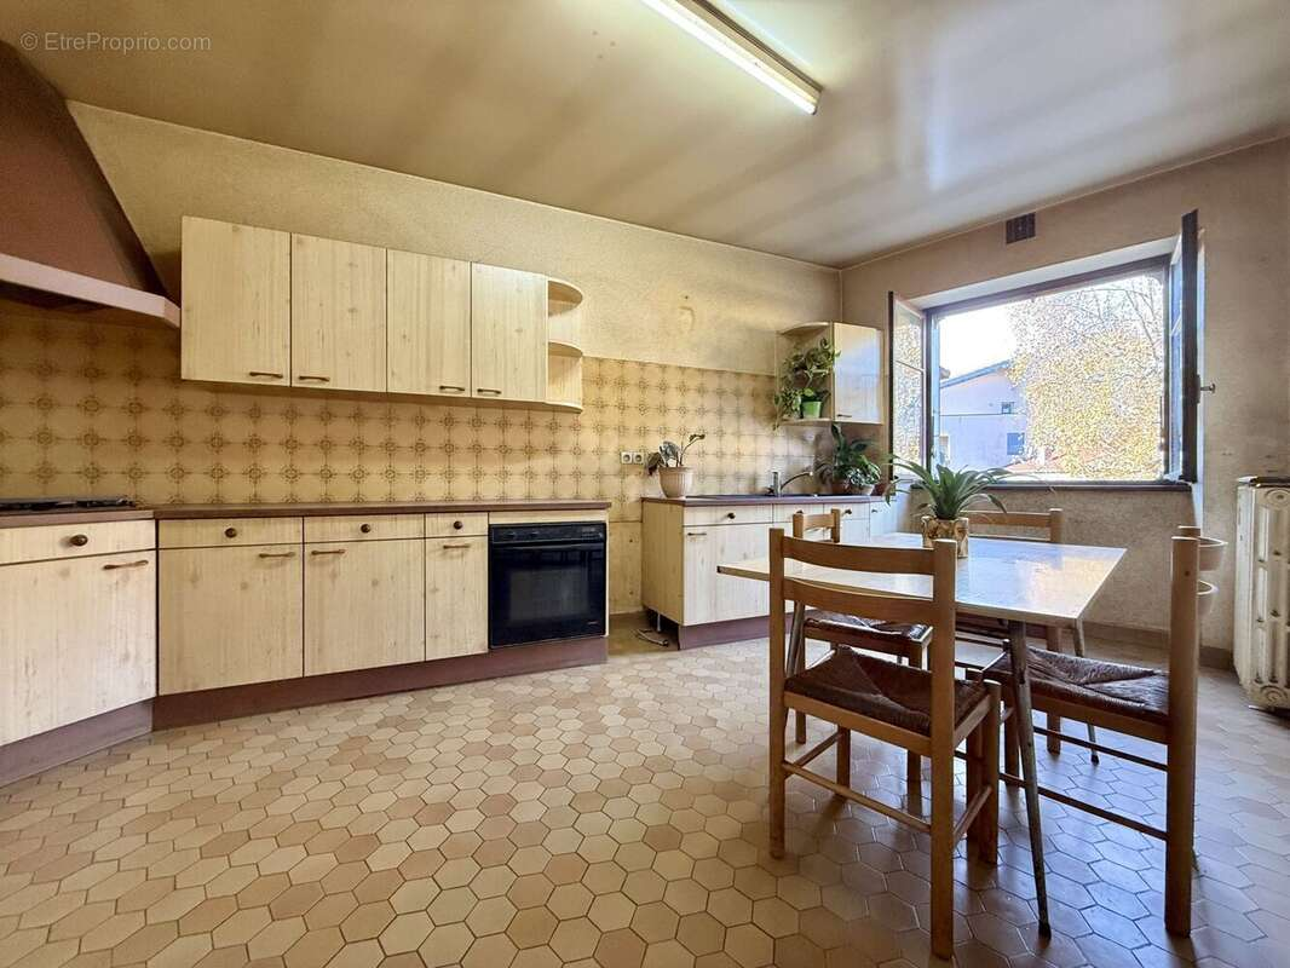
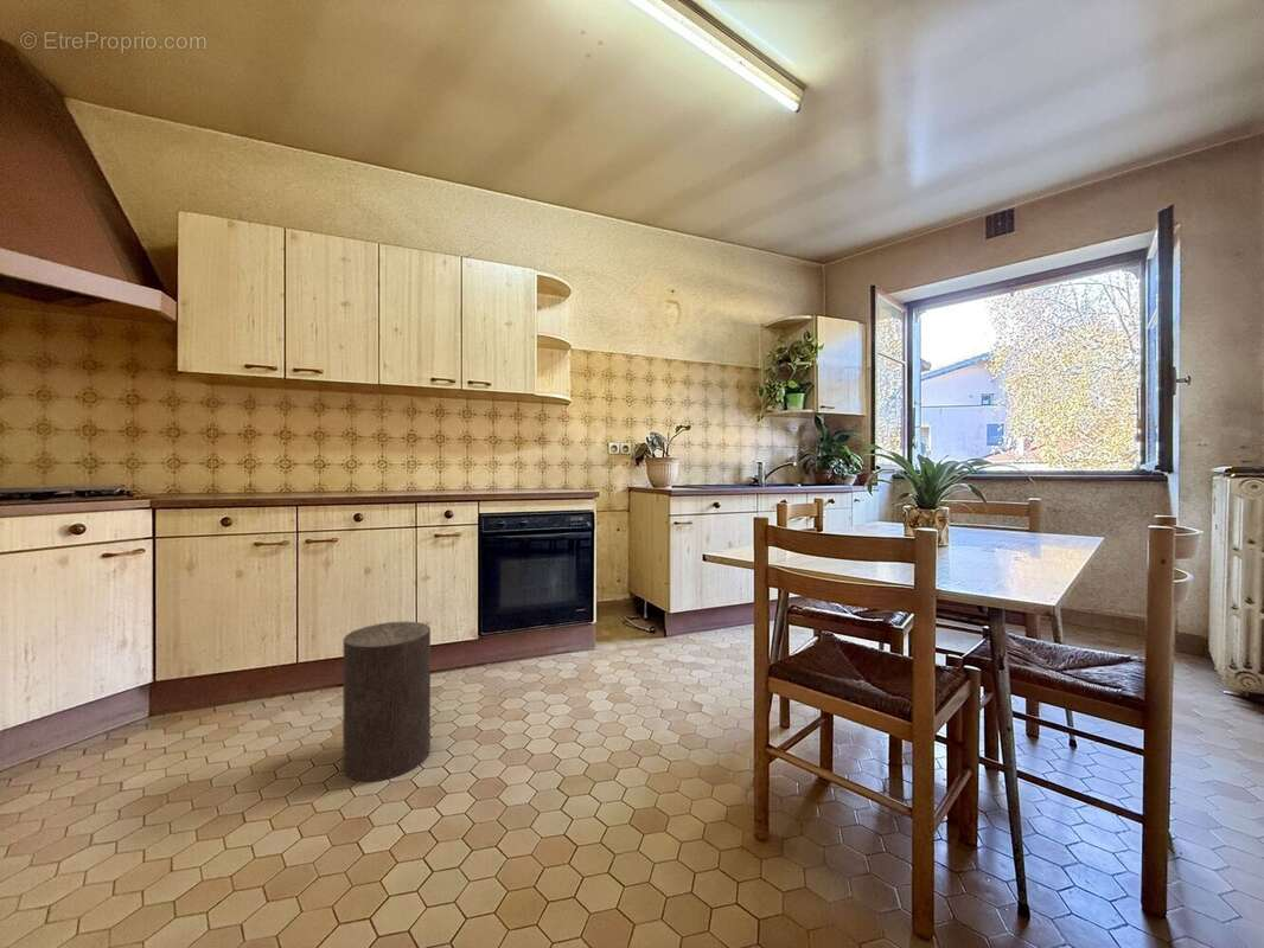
+ stool [341,621,432,783]
